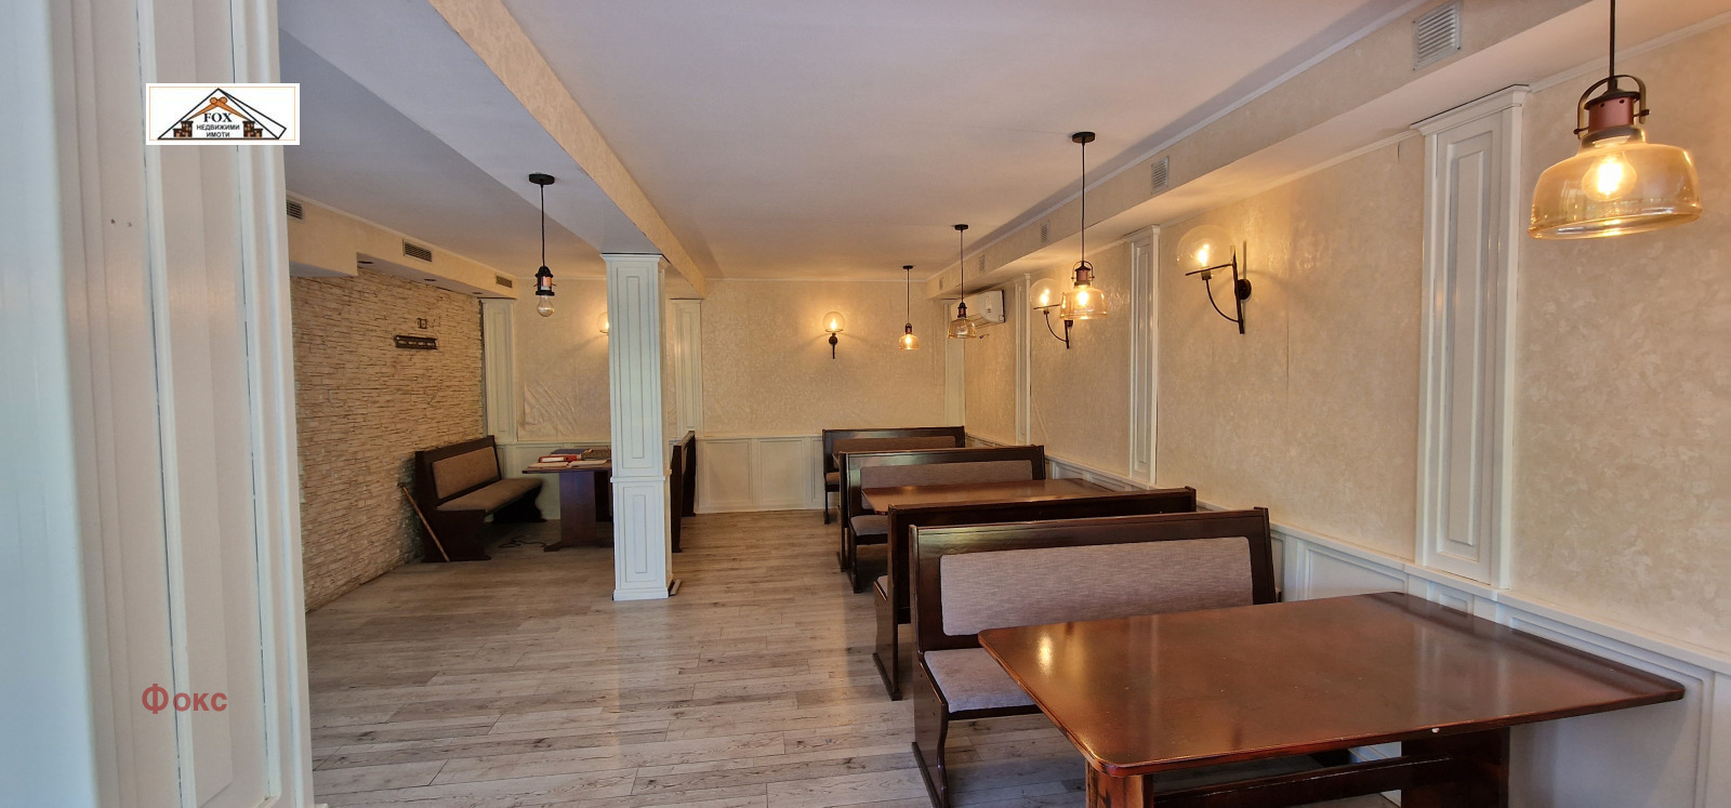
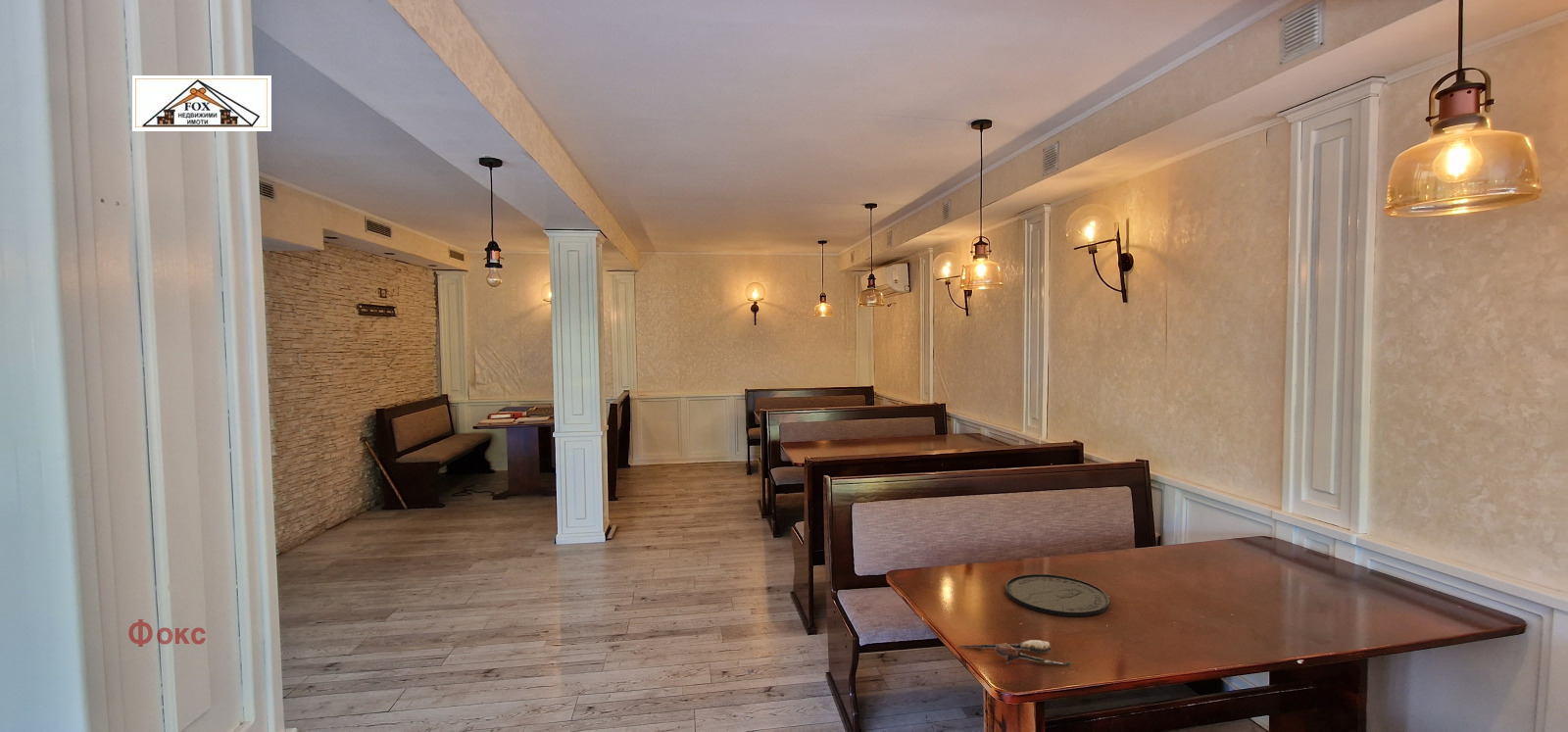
+ spoon [958,639,1072,666]
+ plate [1005,573,1110,617]
